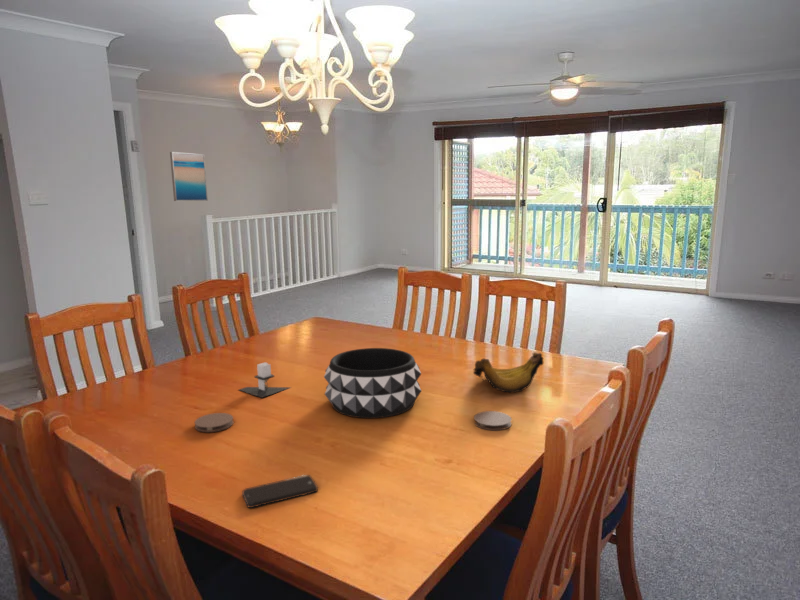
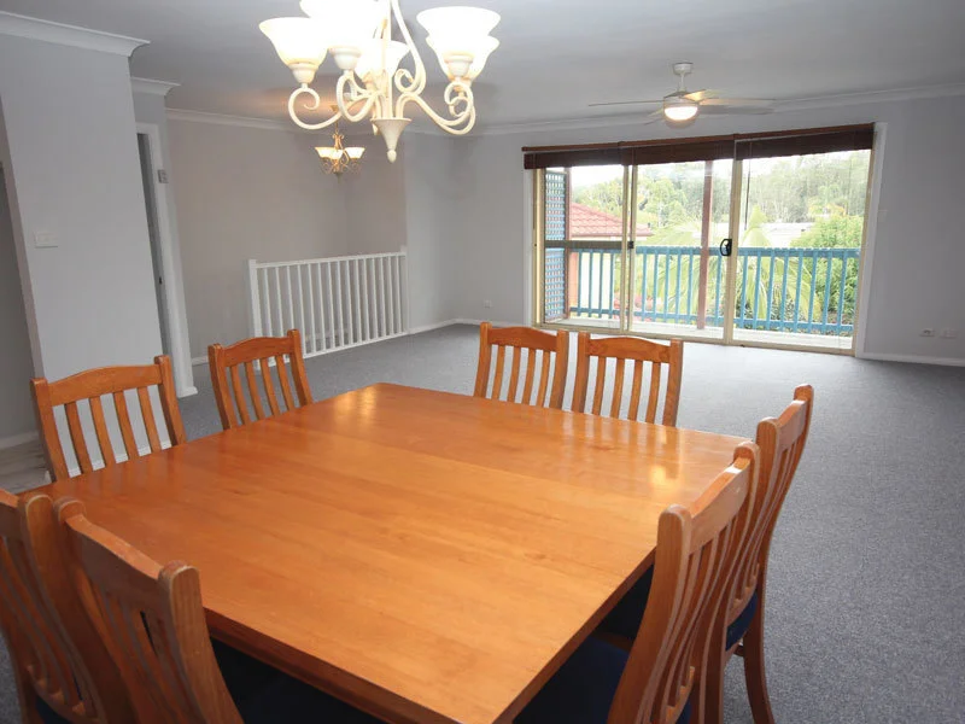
- banana bunch [472,351,544,393]
- coaster [194,412,234,433]
- smartphone [241,474,319,509]
- wall art [169,151,209,202]
- coaster [473,410,512,431]
- architectural model [238,362,292,399]
- decorative bowl [323,347,422,419]
